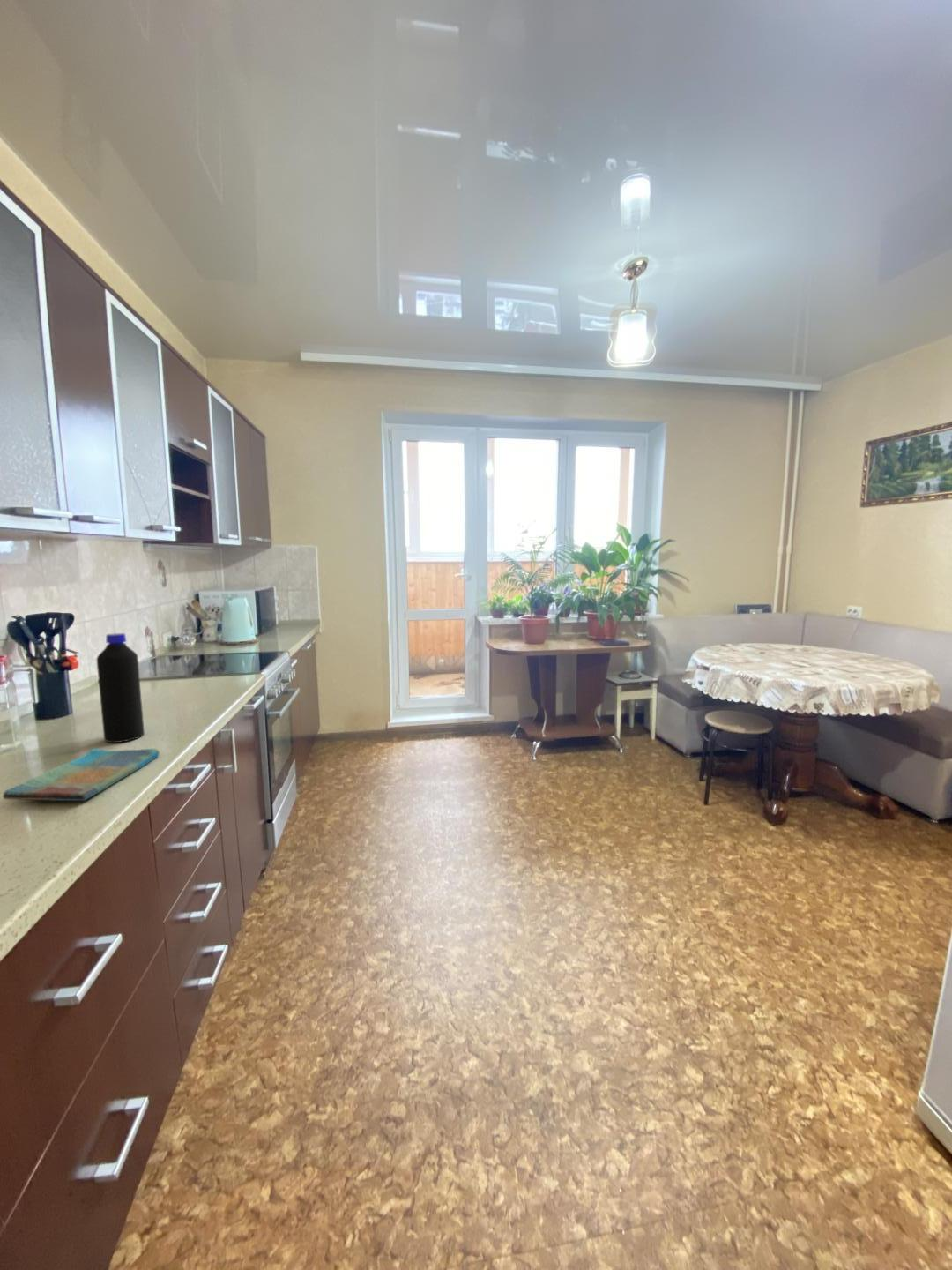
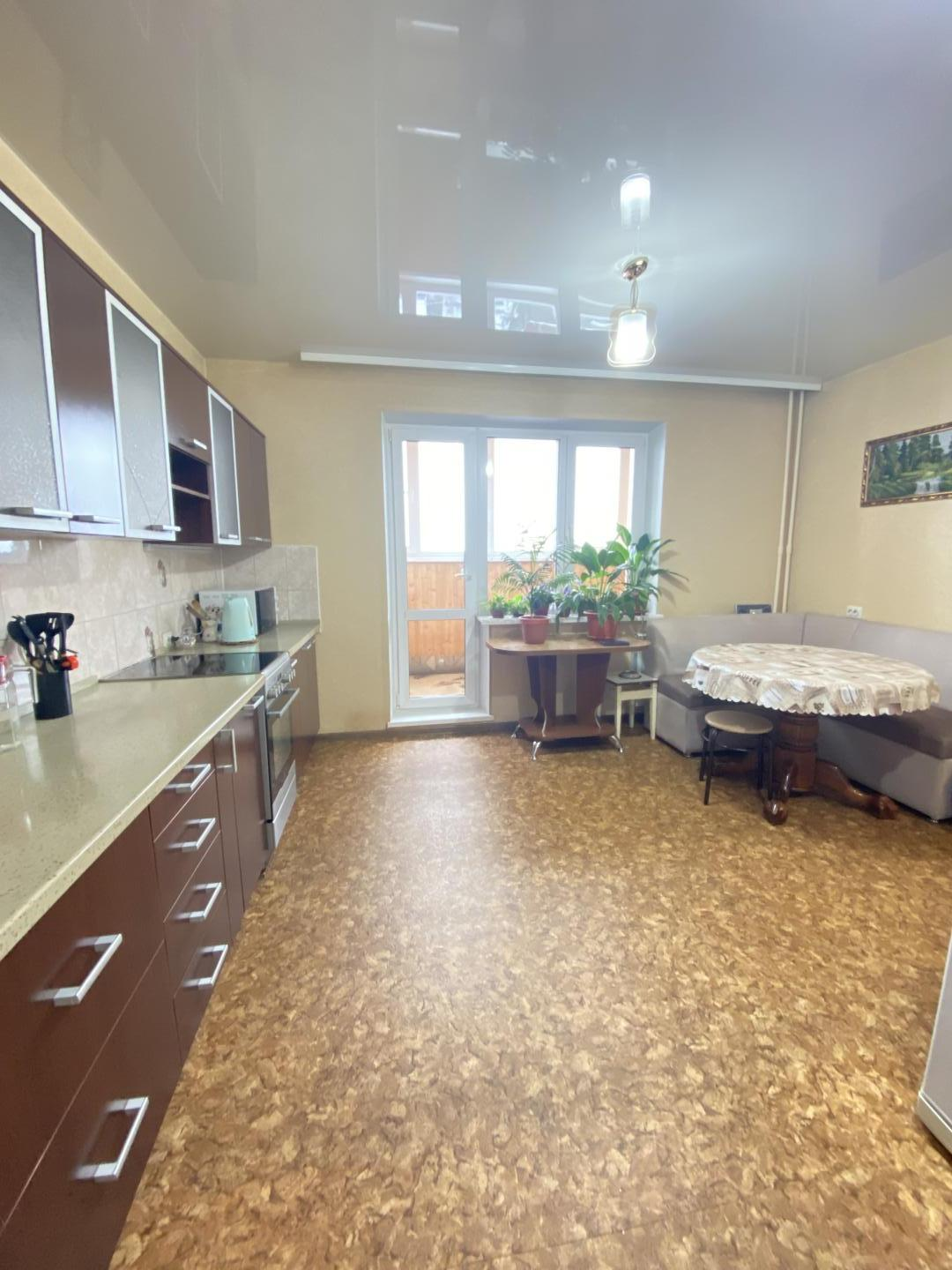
- bottle [96,632,145,743]
- dish towel [2,747,160,802]
